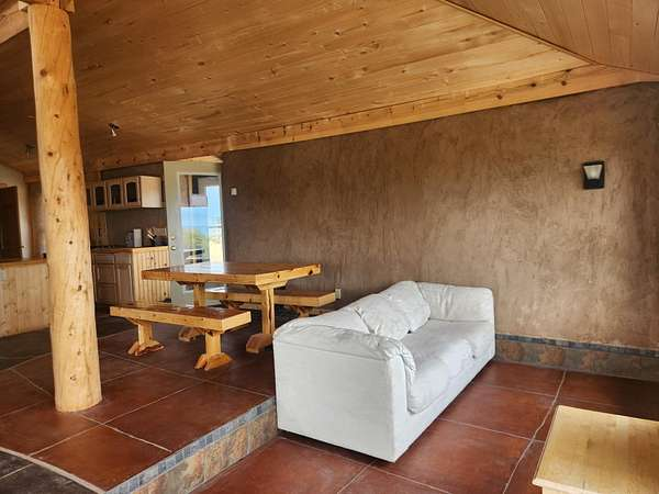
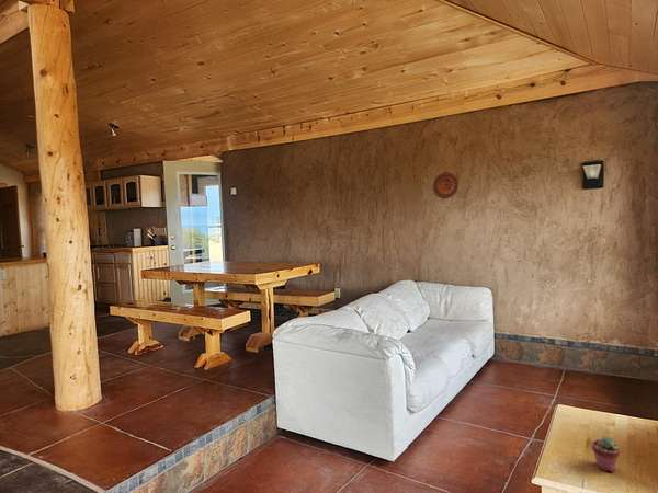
+ decorative plate [432,171,460,199]
+ potted succulent [591,435,622,473]
